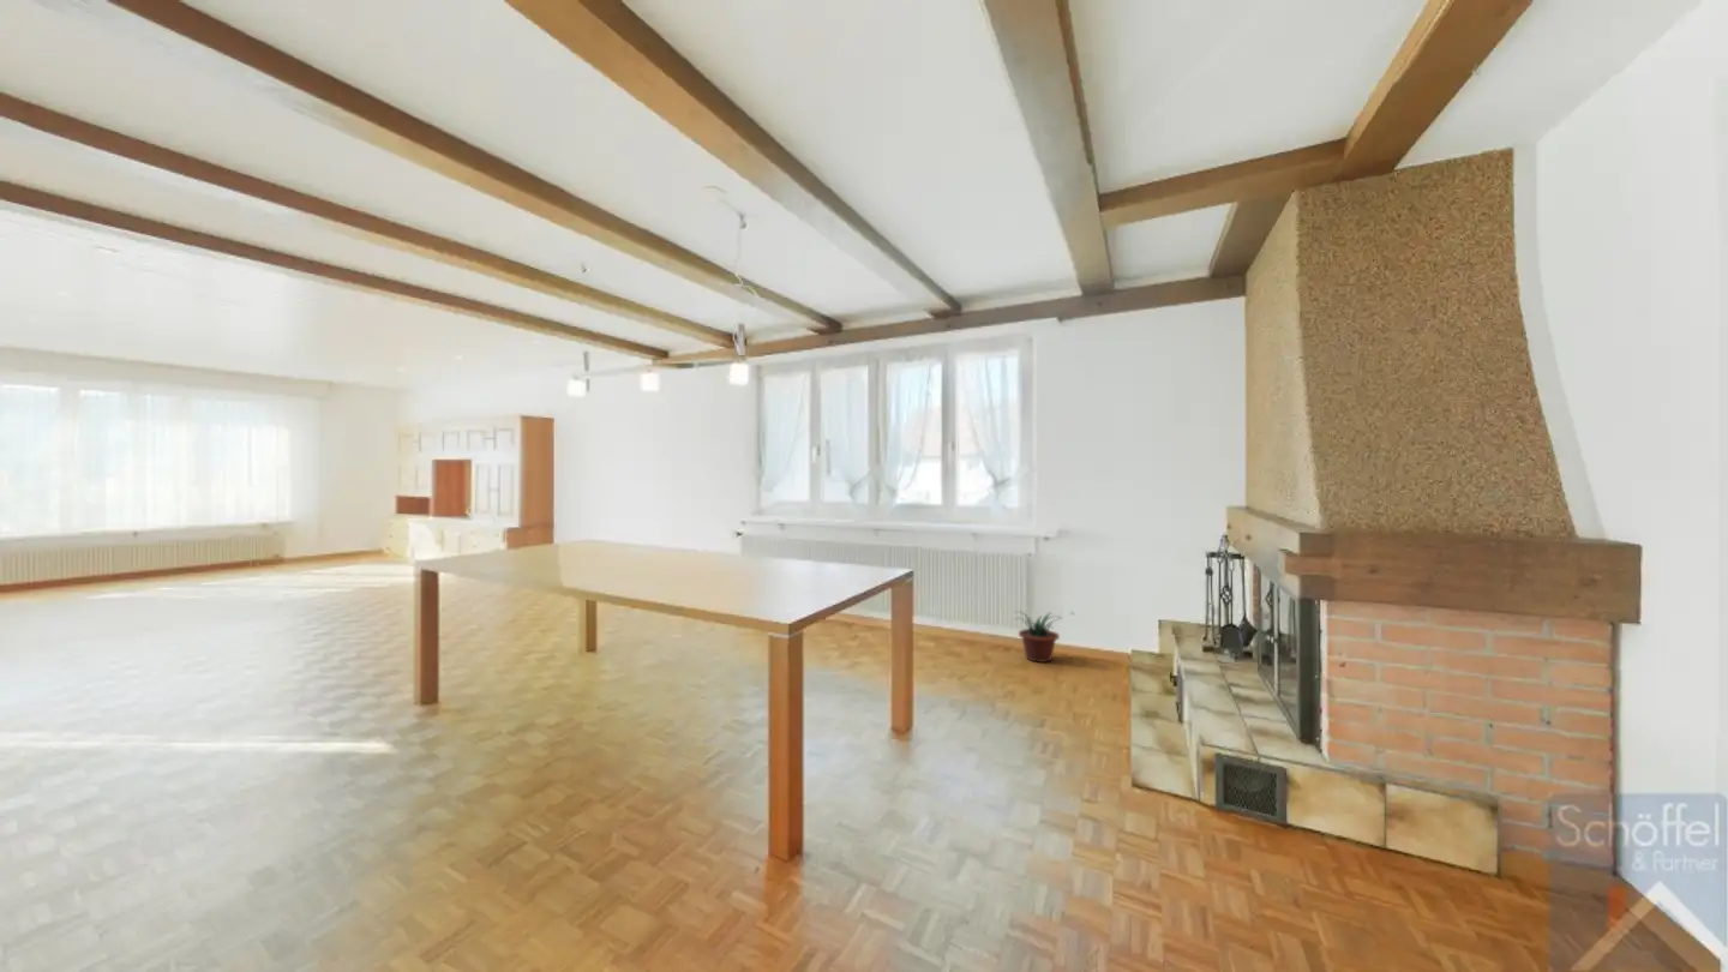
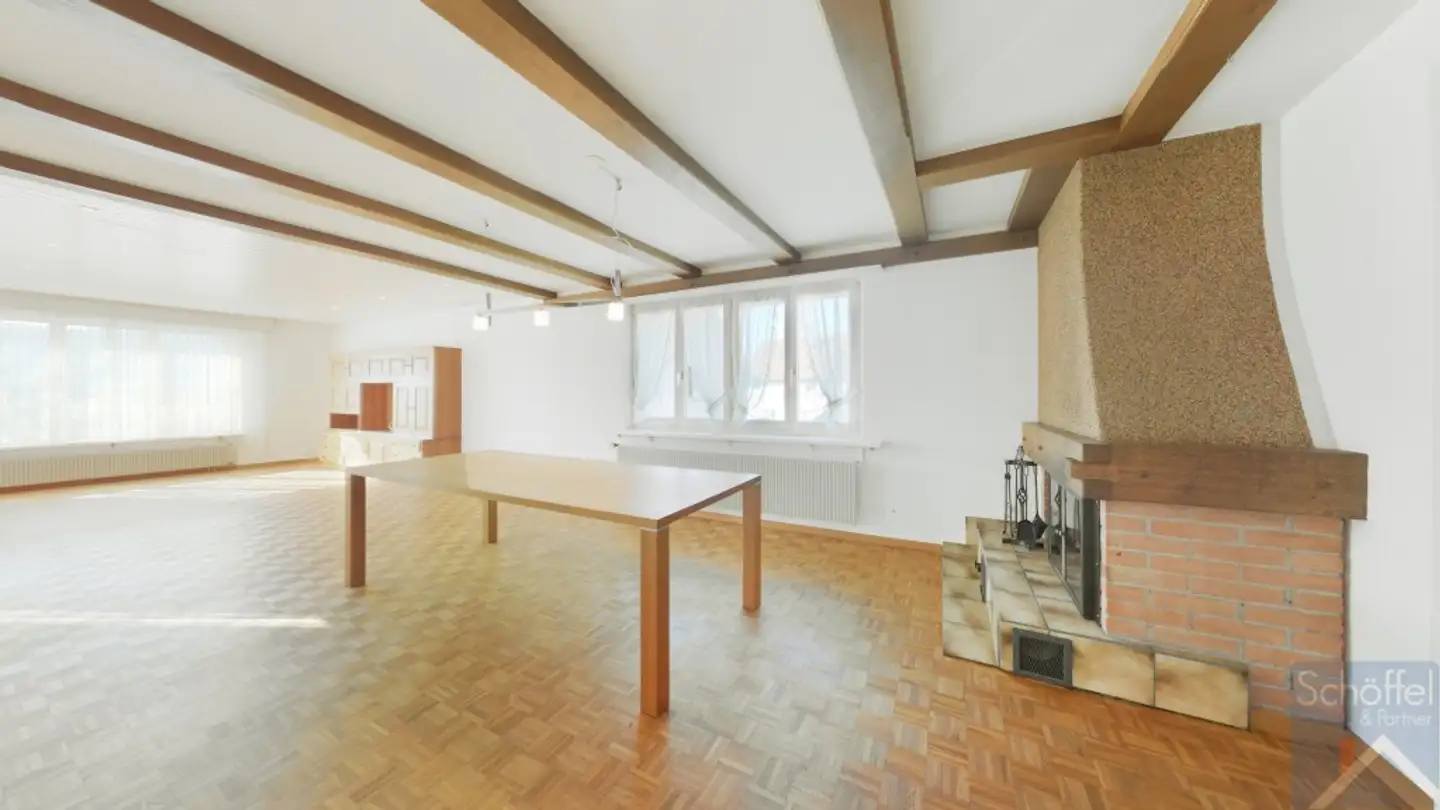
- potted plant [1013,610,1064,664]
